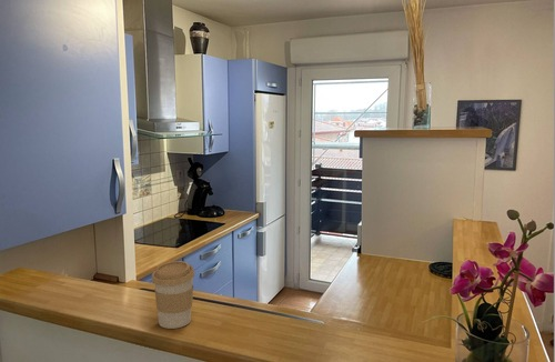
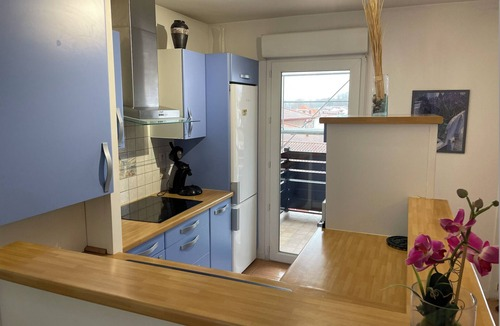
- coffee cup [151,260,196,330]
